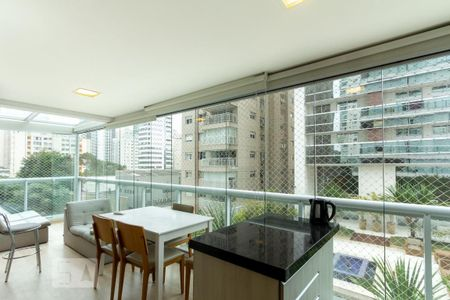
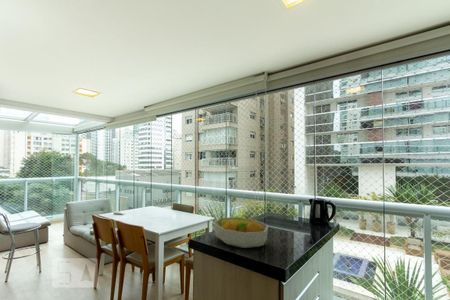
+ fruit bowl [213,216,269,249]
